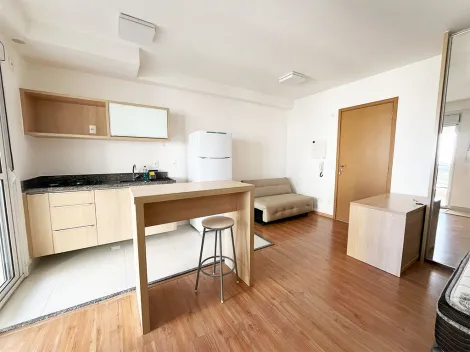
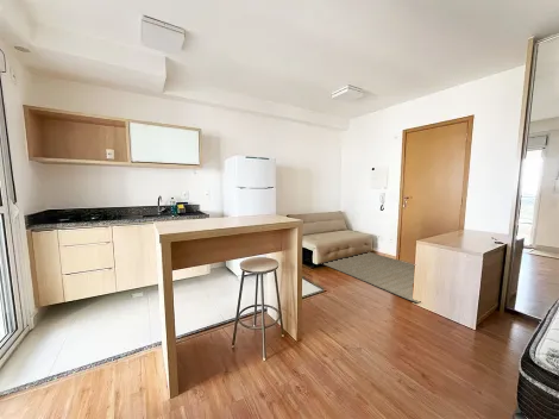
+ rug [322,251,421,305]
